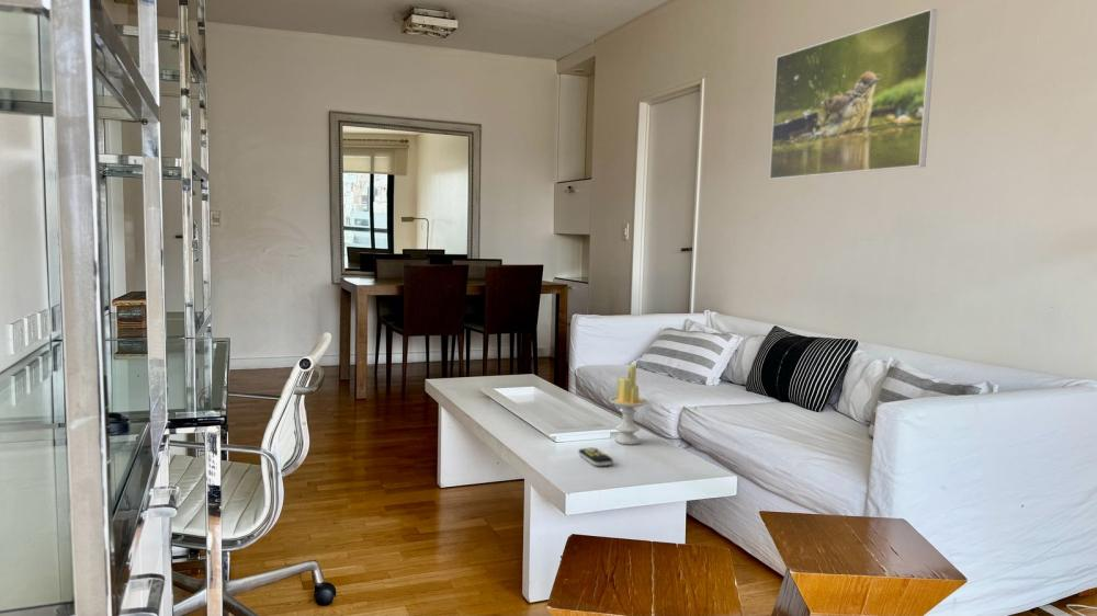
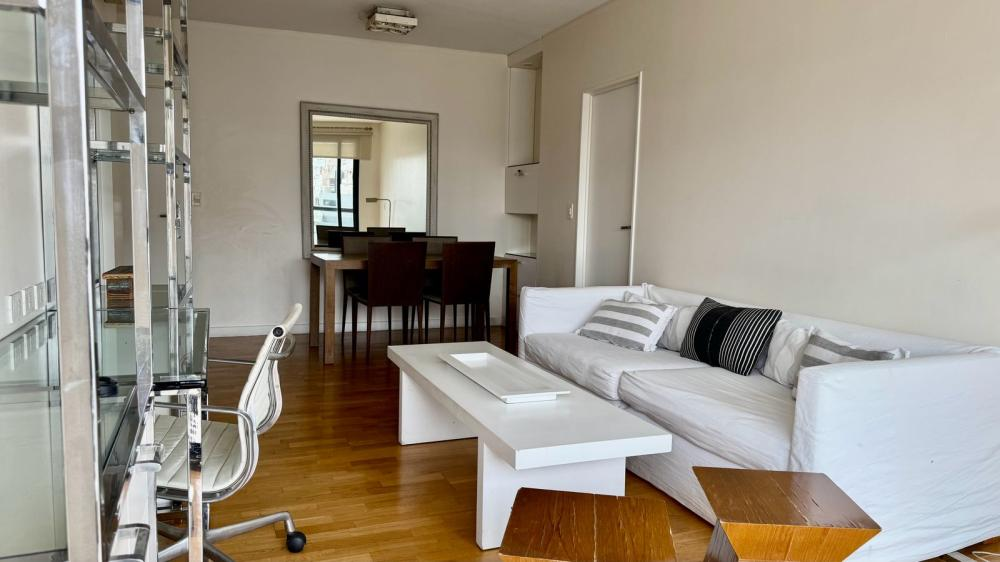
- candle [609,363,649,445]
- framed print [768,8,938,181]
- remote control [577,446,613,467]
